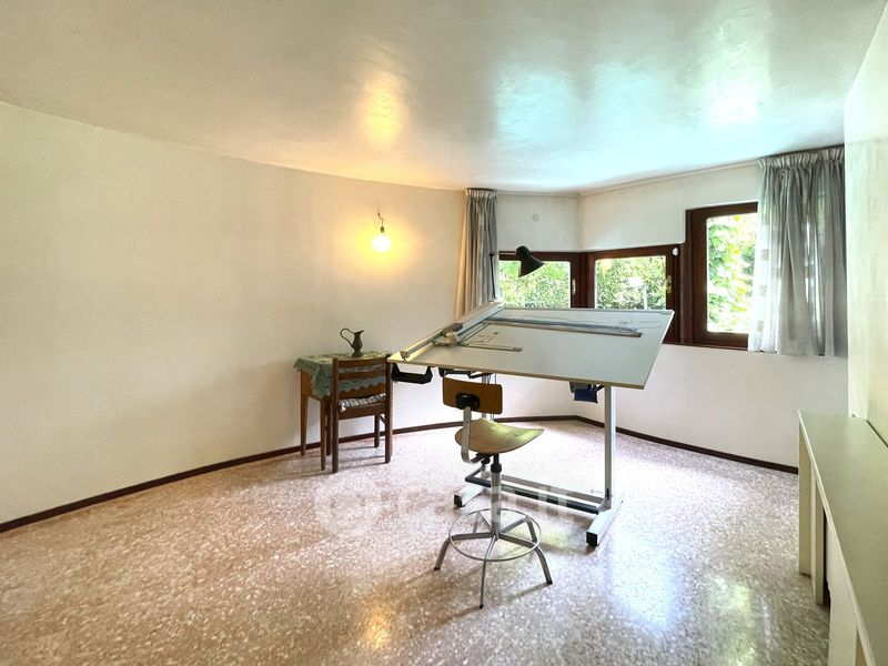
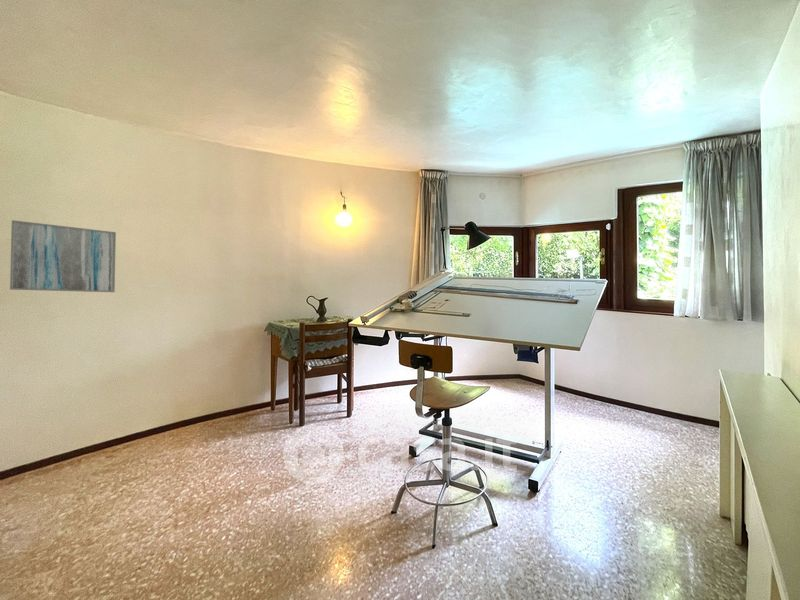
+ wall art [9,219,117,293]
